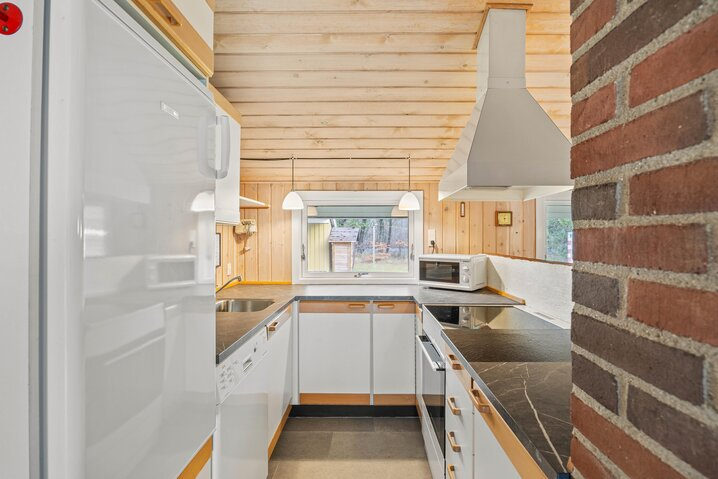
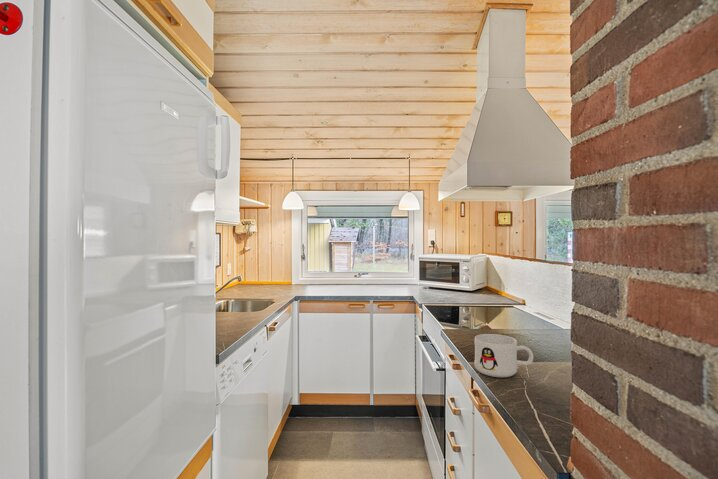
+ mug [473,333,534,378]
